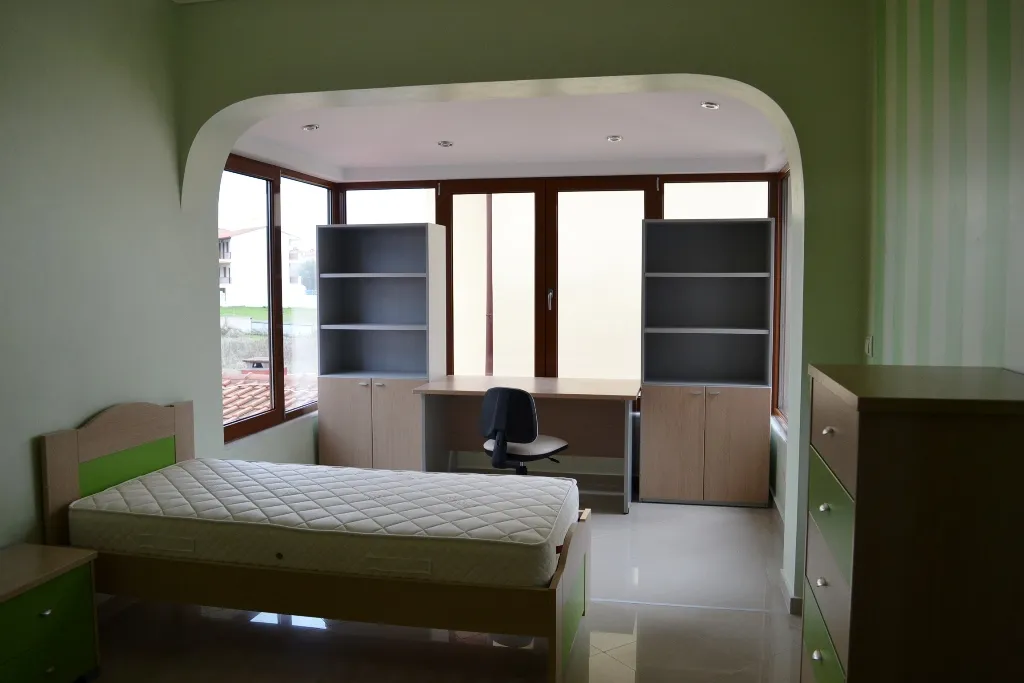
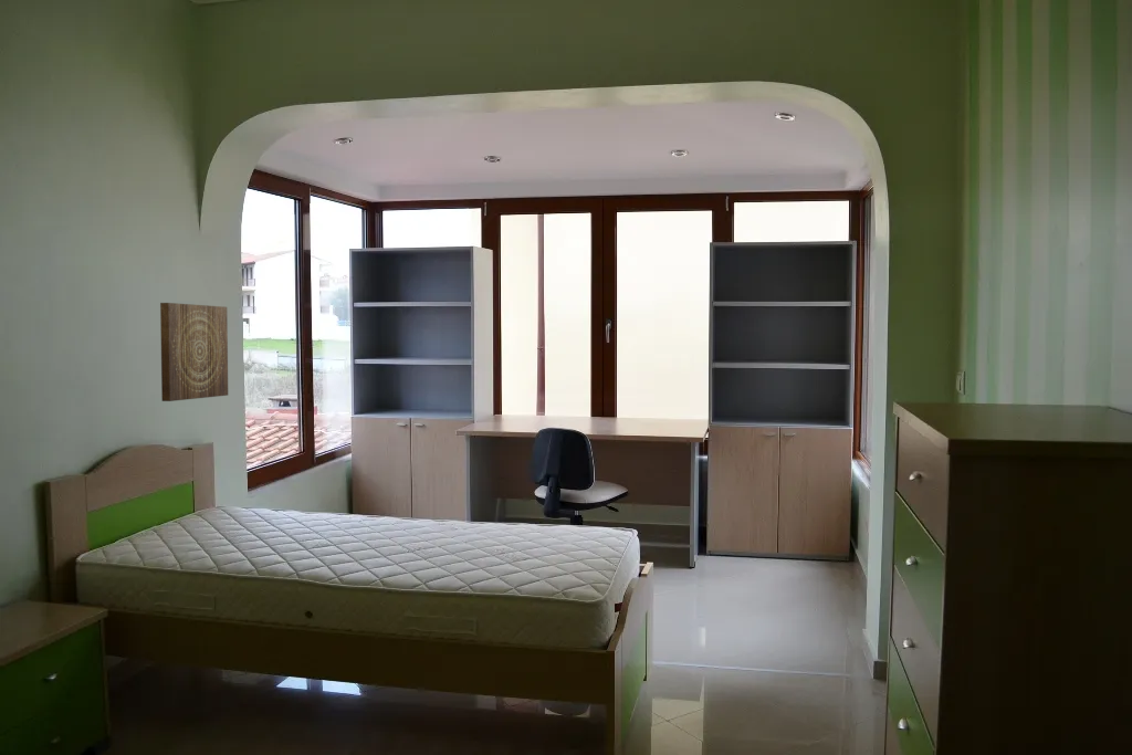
+ wall art [159,302,229,402]
